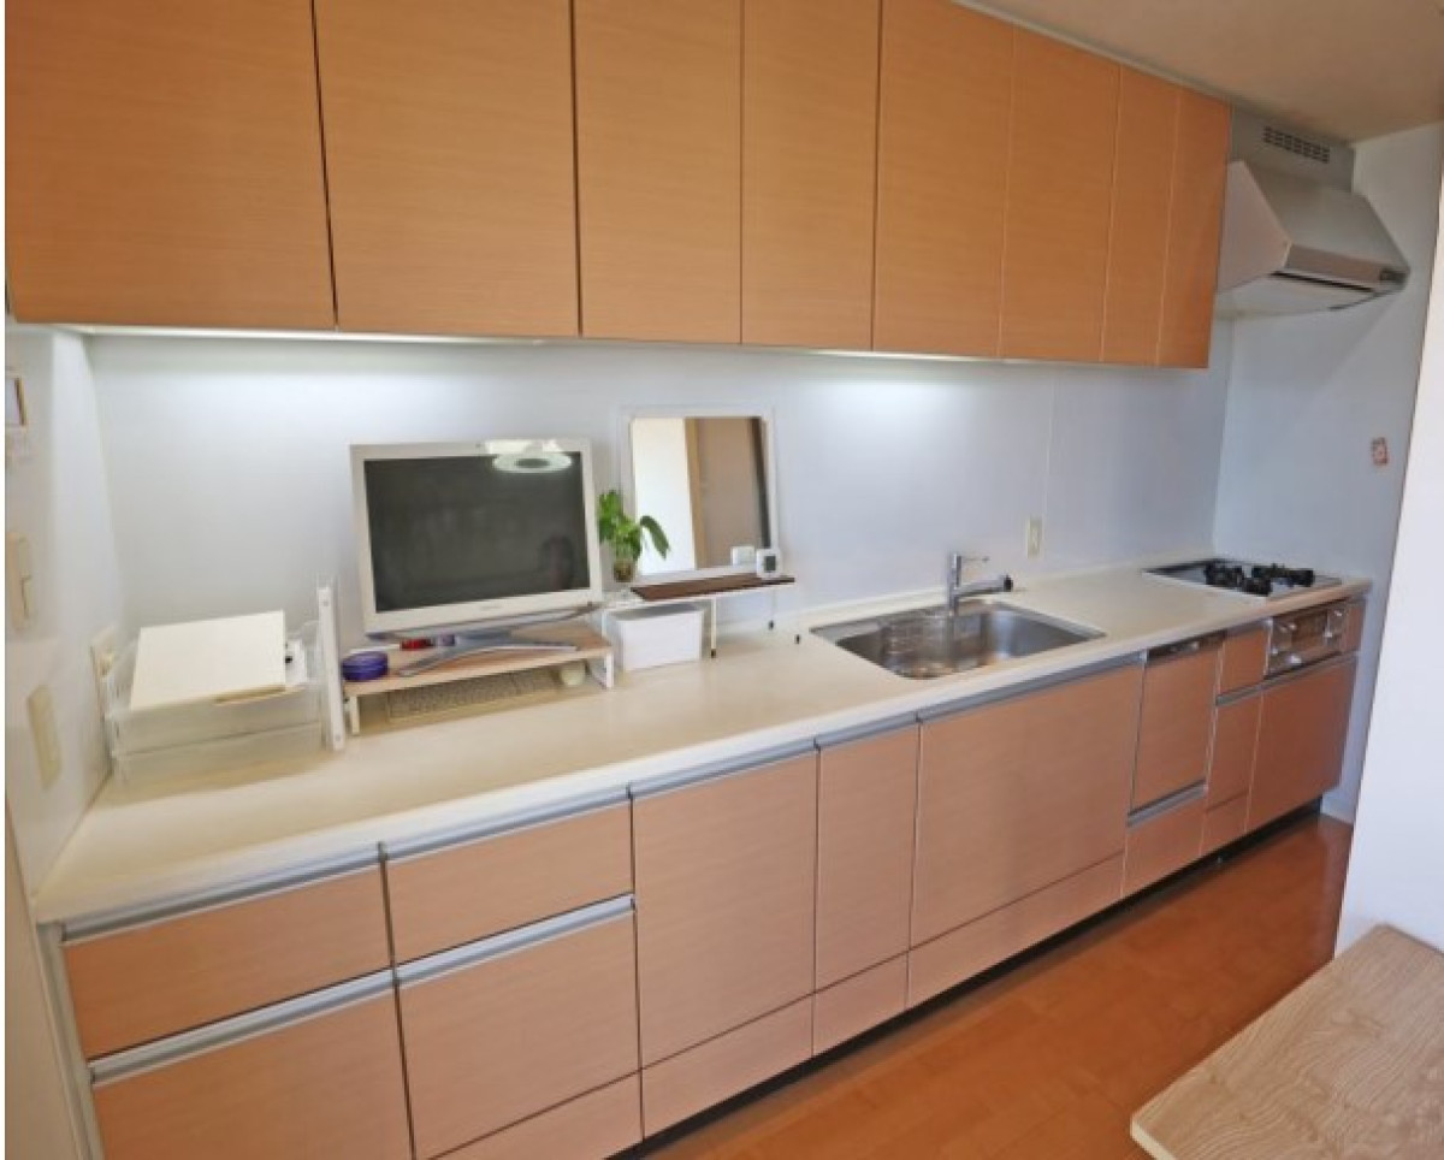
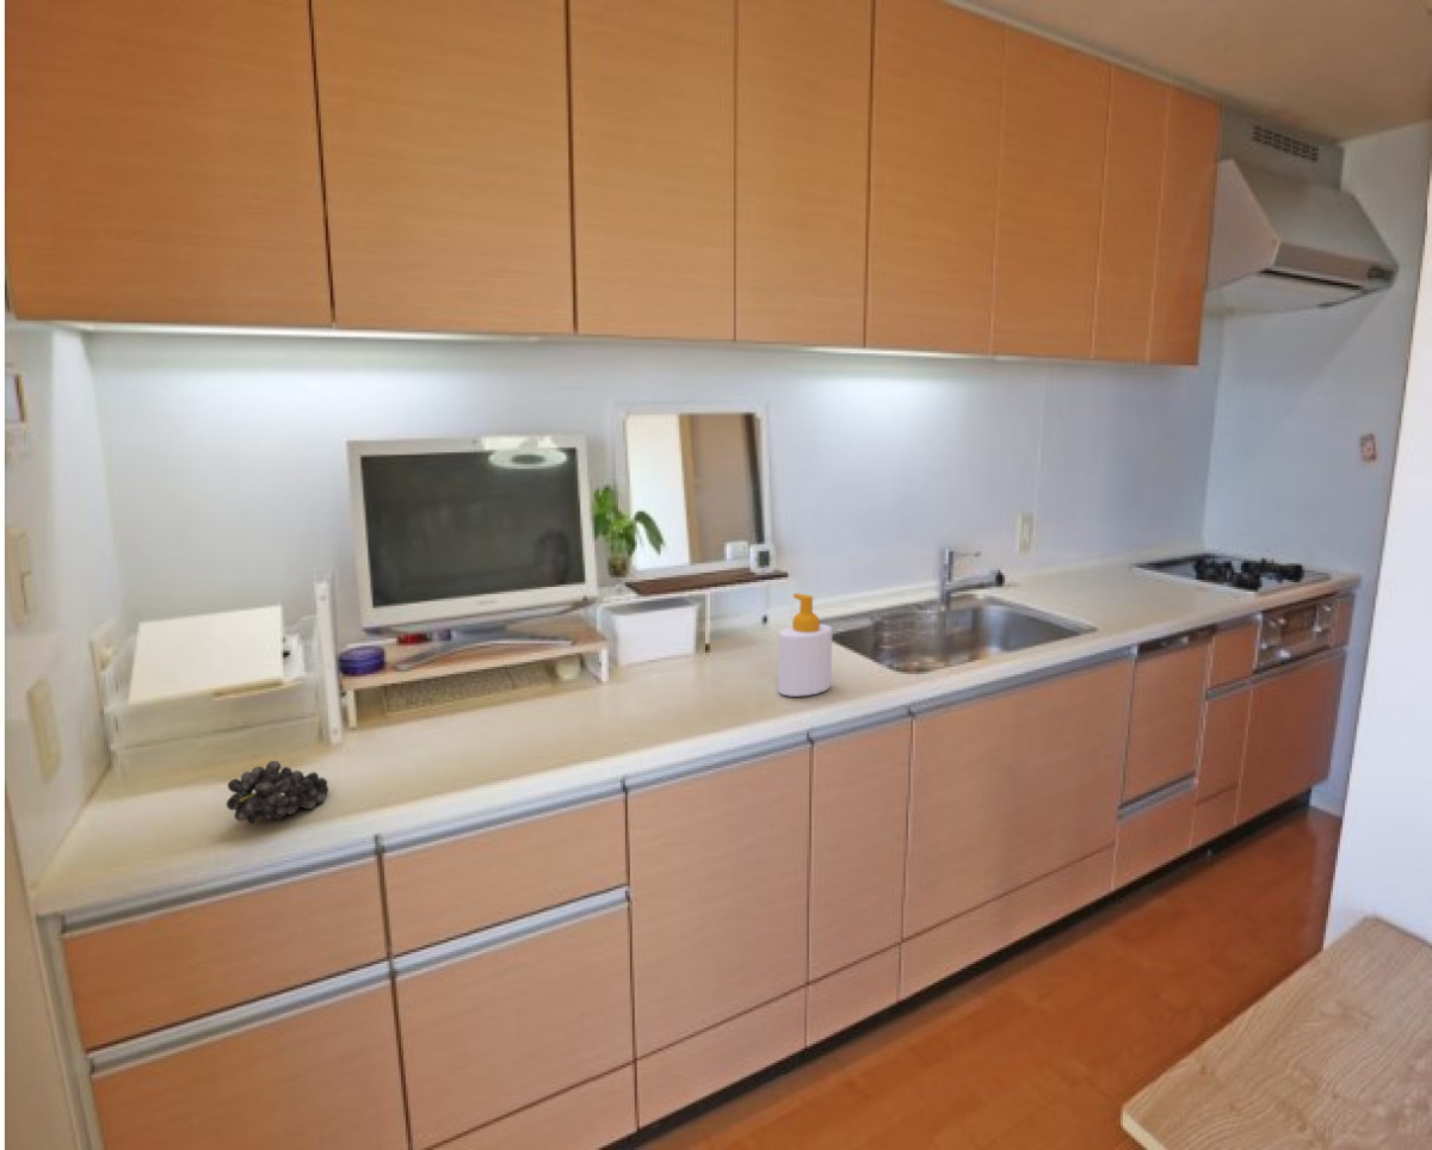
+ fruit [226,760,329,824]
+ soap bottle [777,592,833,698]
